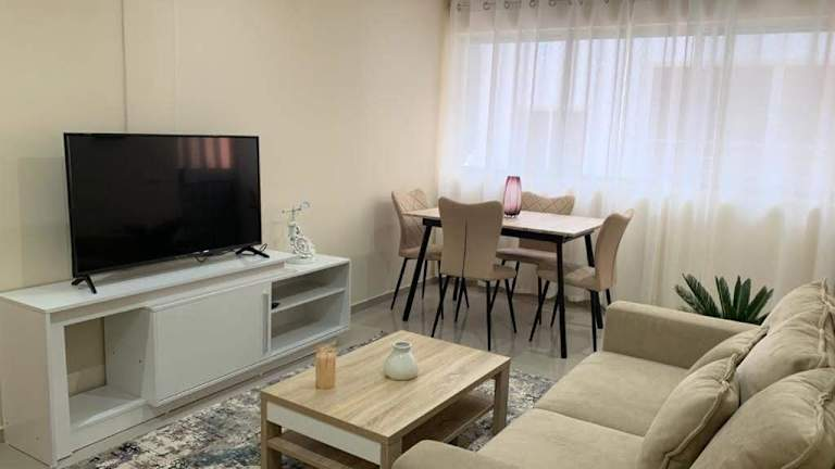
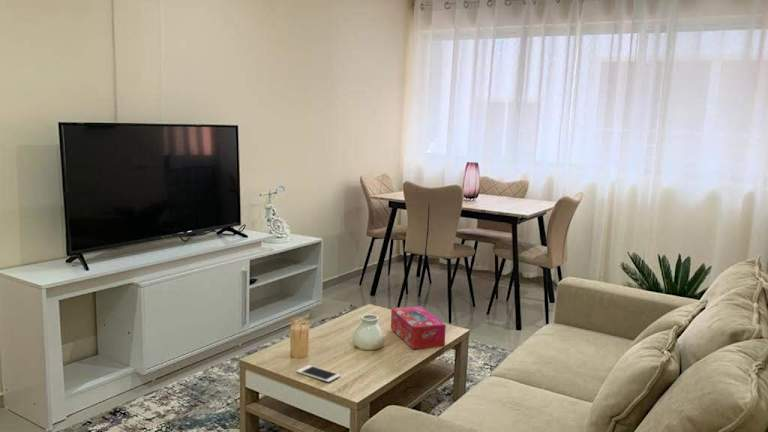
+ tissue box [390,305,447,350]
+ cell phone [296,364,341,383]
